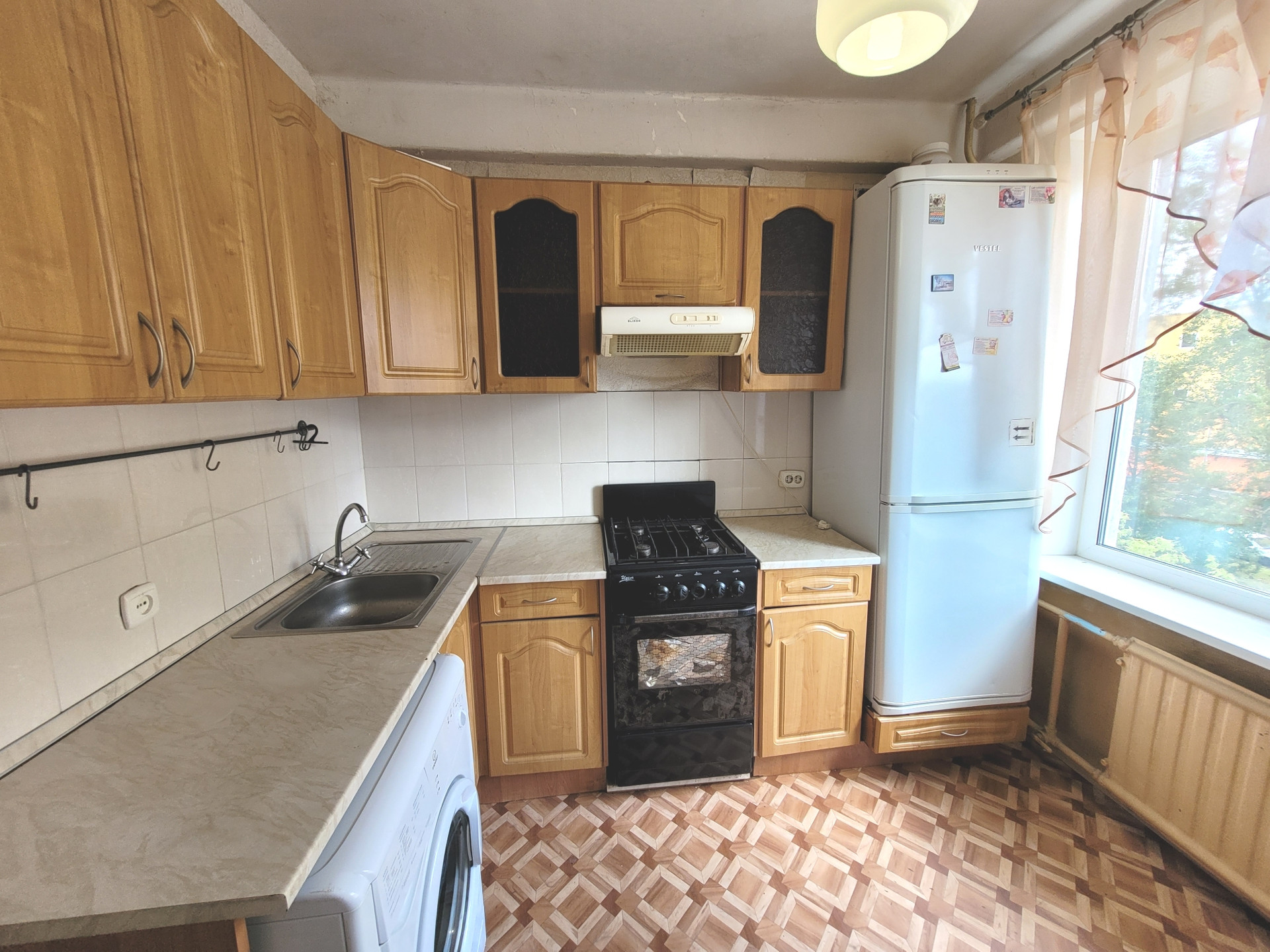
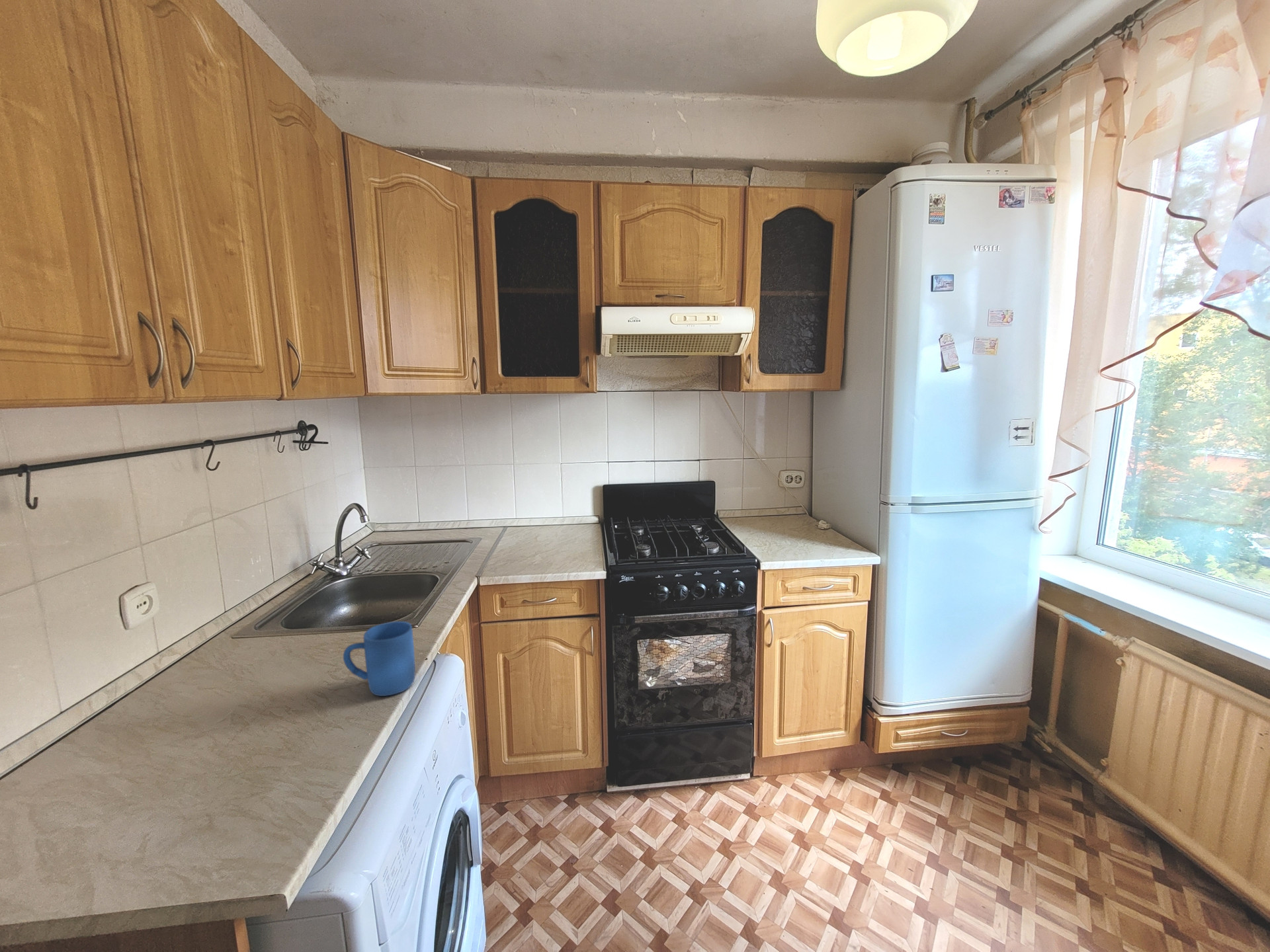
+ mug [343,621,415,697]
